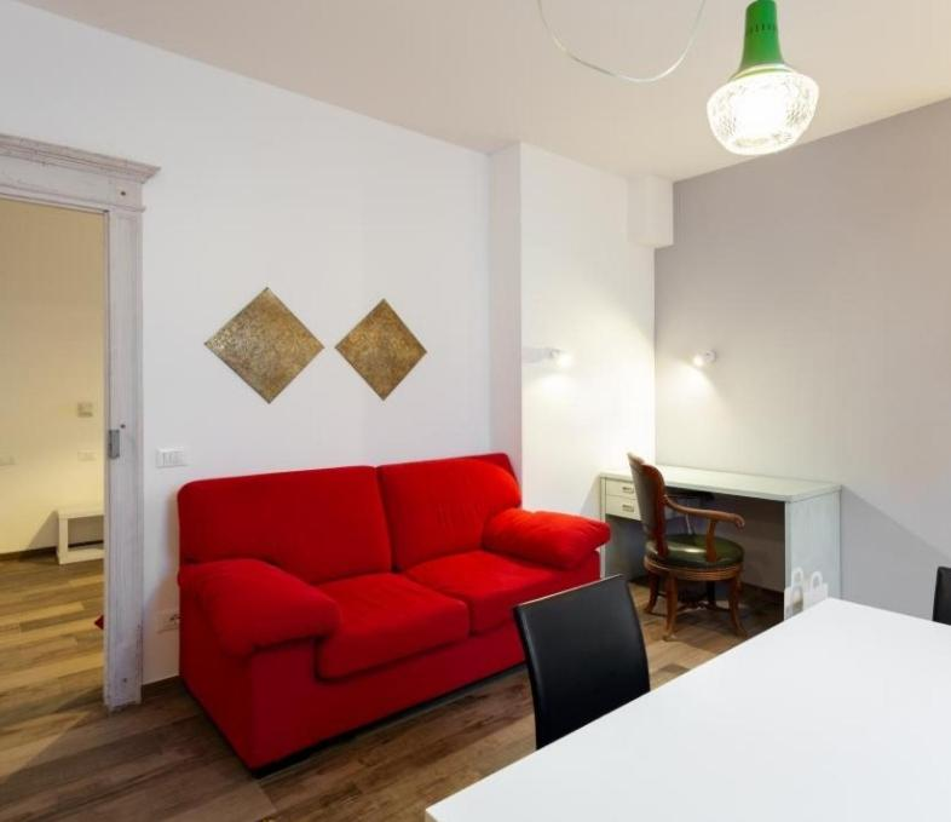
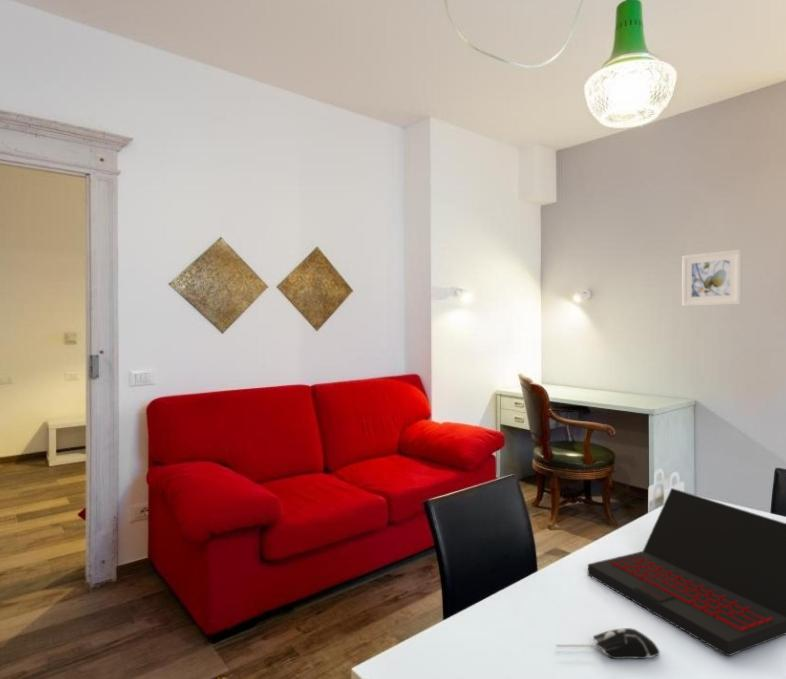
+ computer mouse [555,627,660,660]
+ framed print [681,248,743,307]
+ laptop [587,487,786,657]
